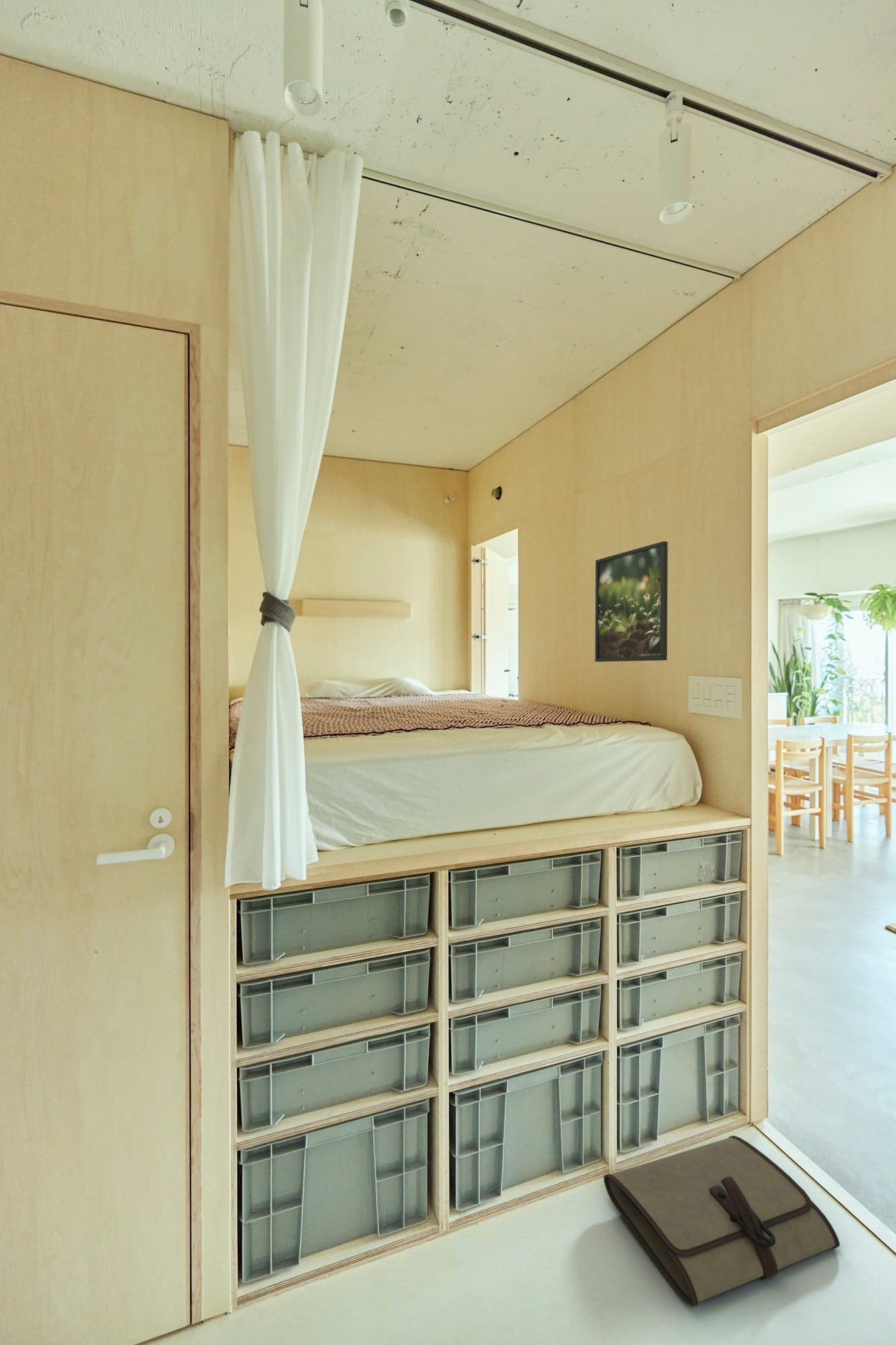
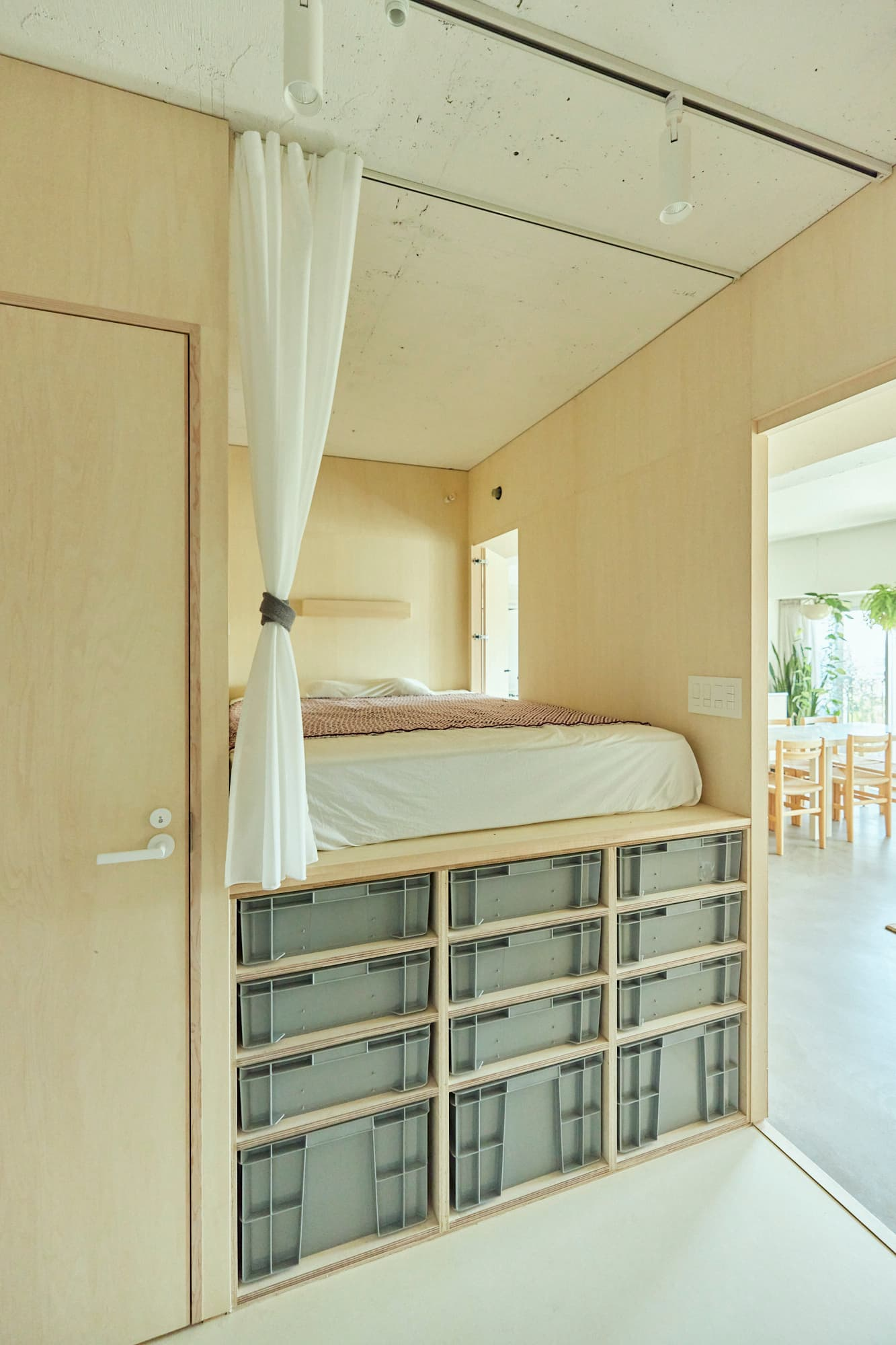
- tool roll [603,1135,840,1307]
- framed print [594,541,668,662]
